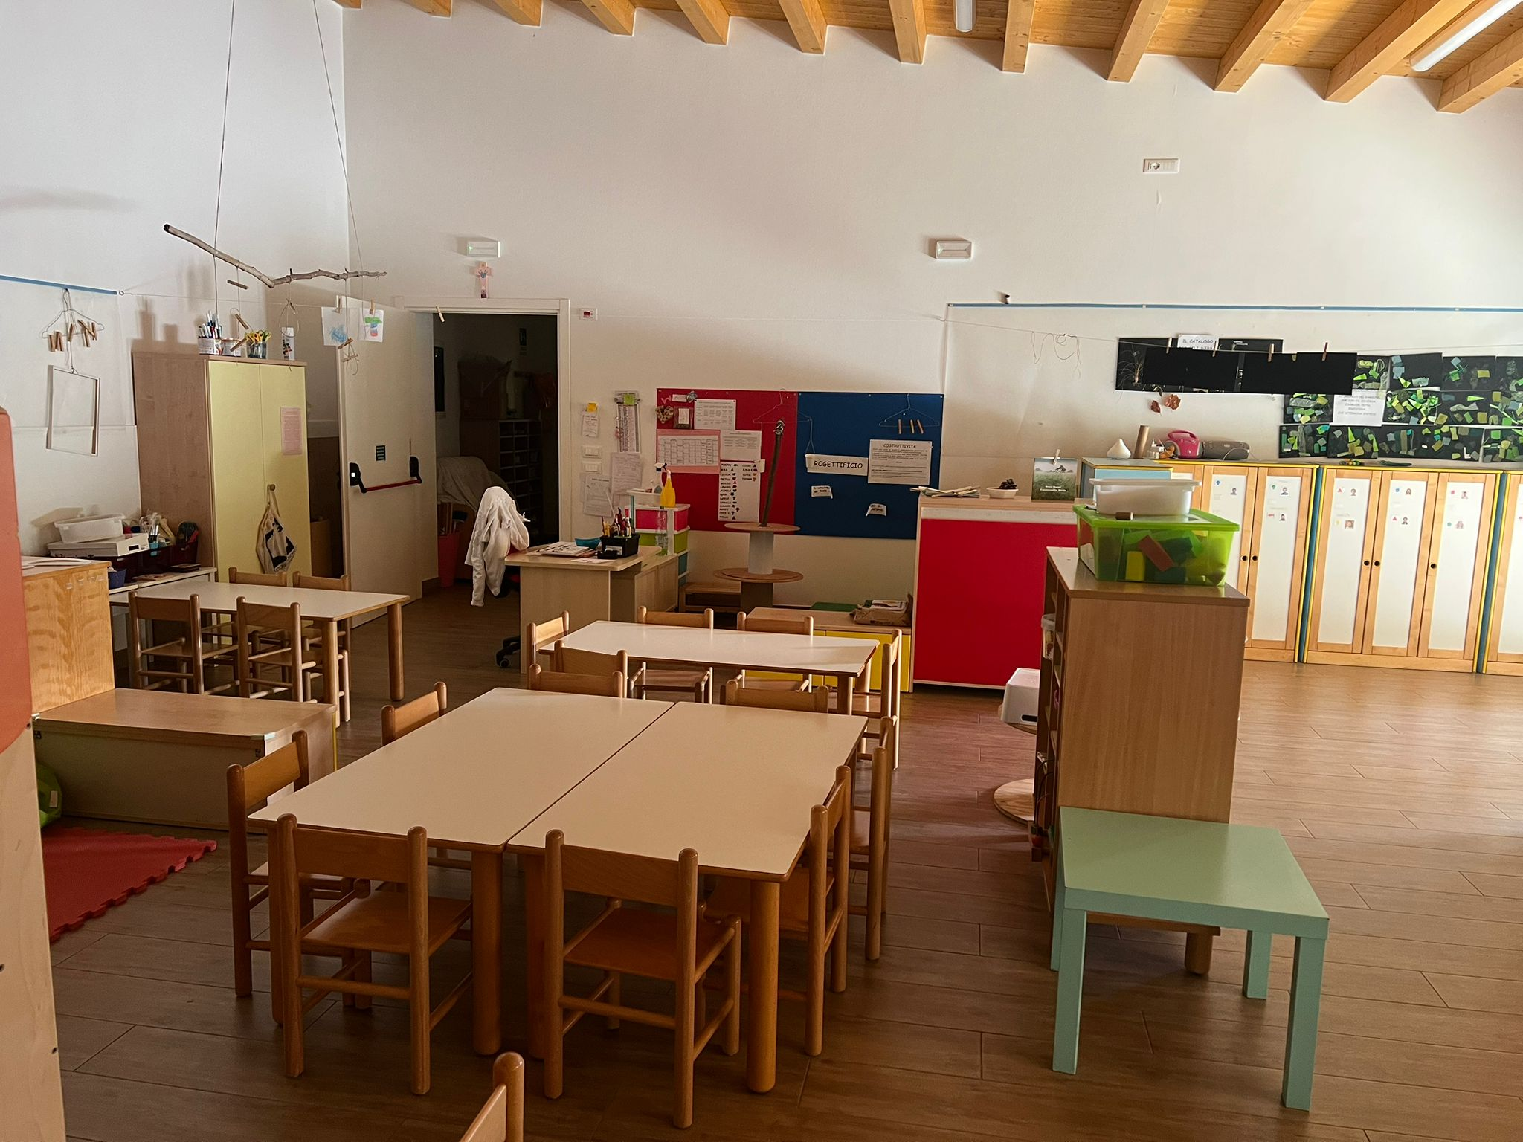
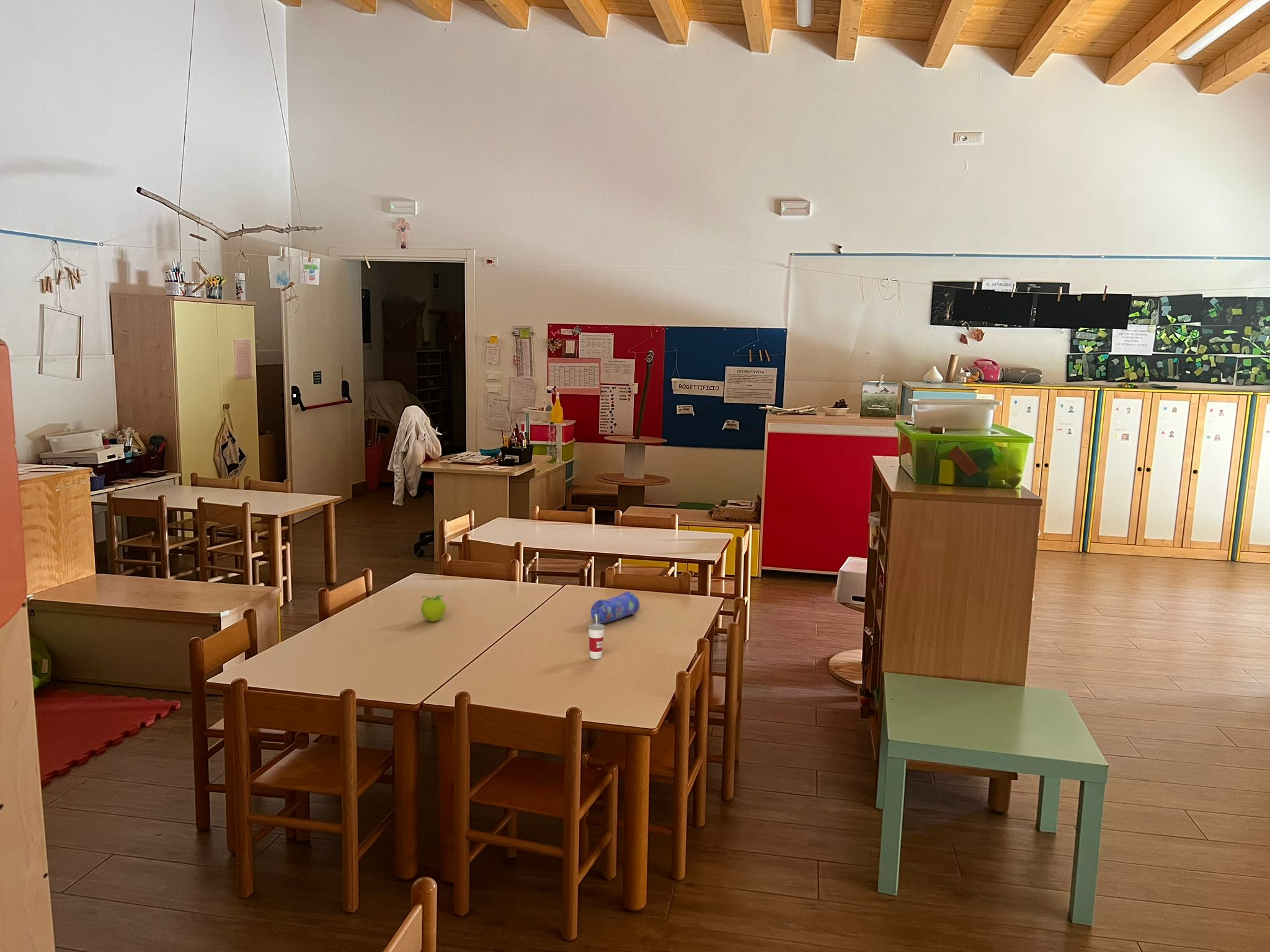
+ fruit [420,595,446,622]
+ pencil case [590,591,641,624]
+ cup [588,614,605,659]
